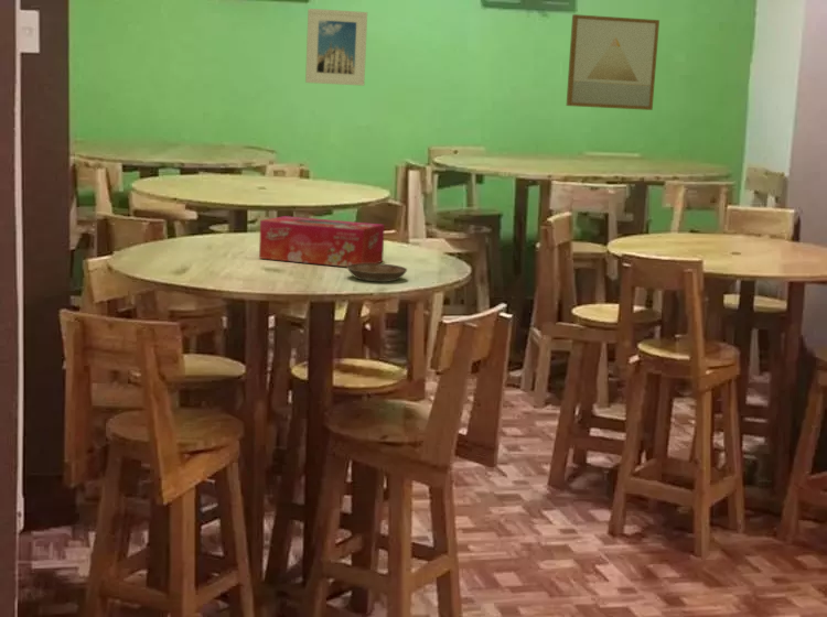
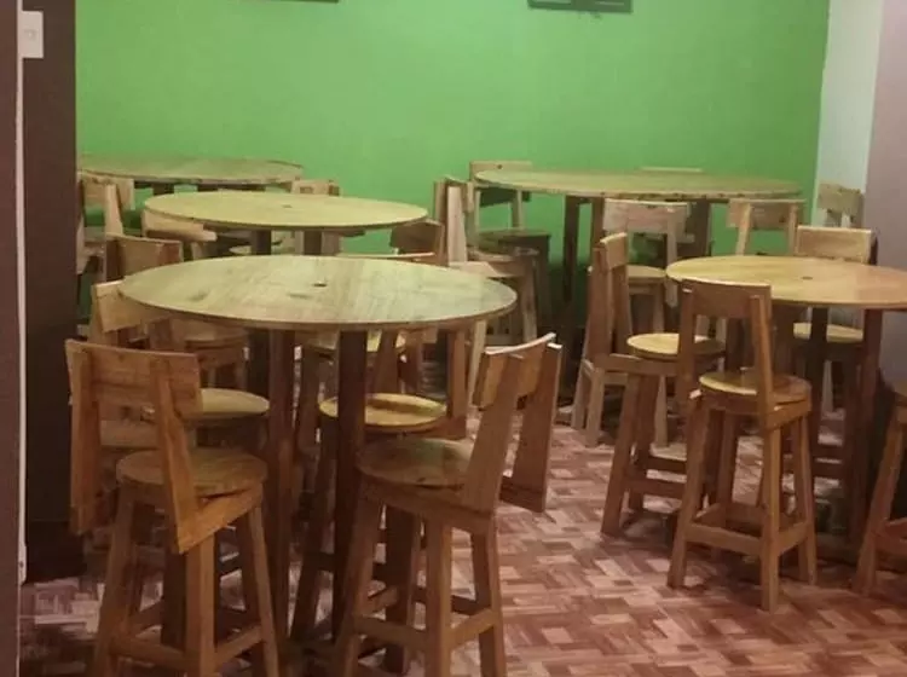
- tissue box [258,215,386,268]
- saucer [346,262,408,283]
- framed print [304,8,368,87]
- wall art [566,13,660,111]
